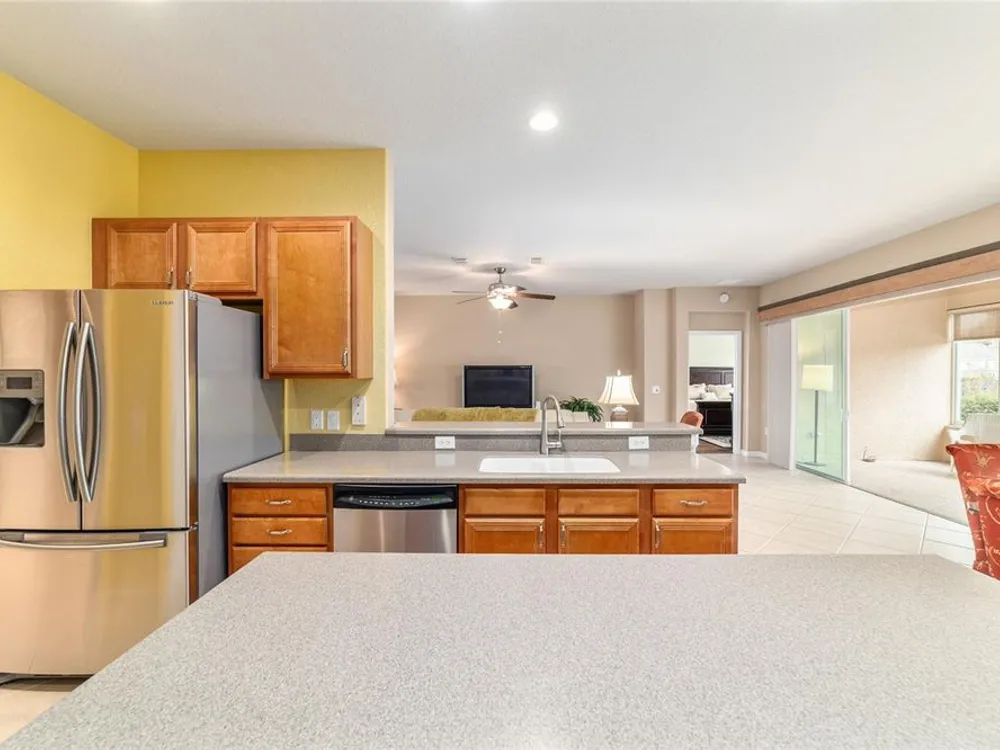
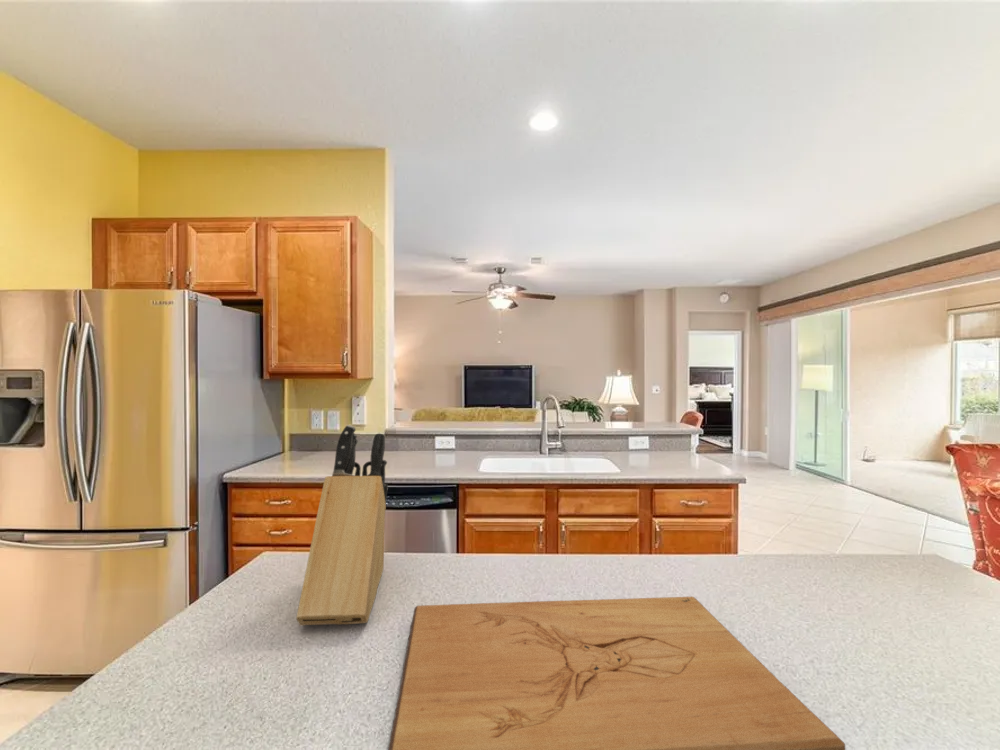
+ cutting board [387,596,846,750]
+ knife block [295,424,389,627]
